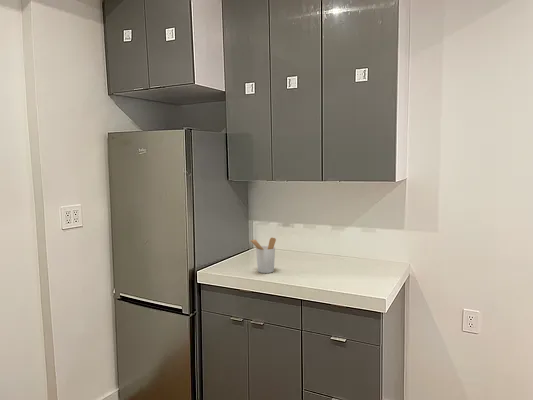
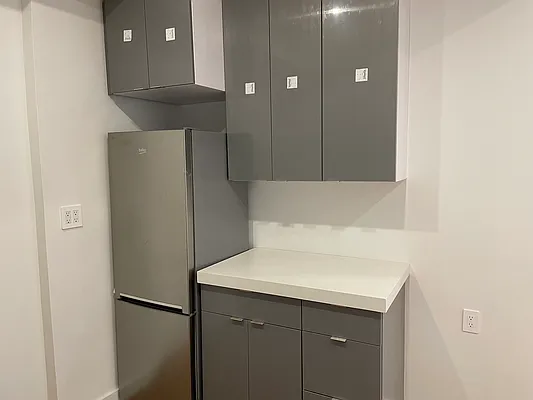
- utensil holder [249,237,277,274]
